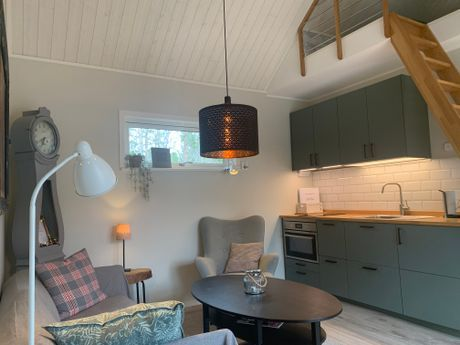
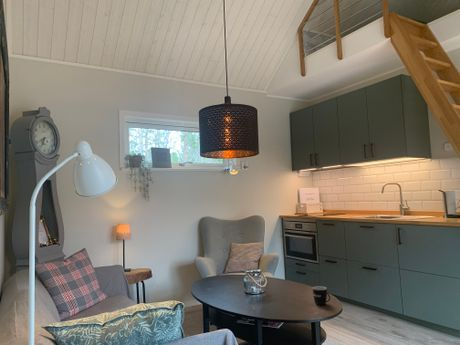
+ mug [312,285,331,306]
